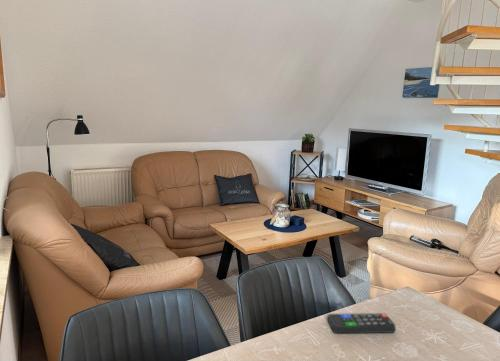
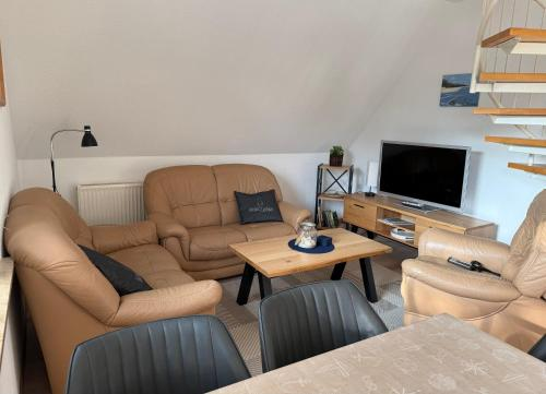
- remote control [327,313,397,334]
